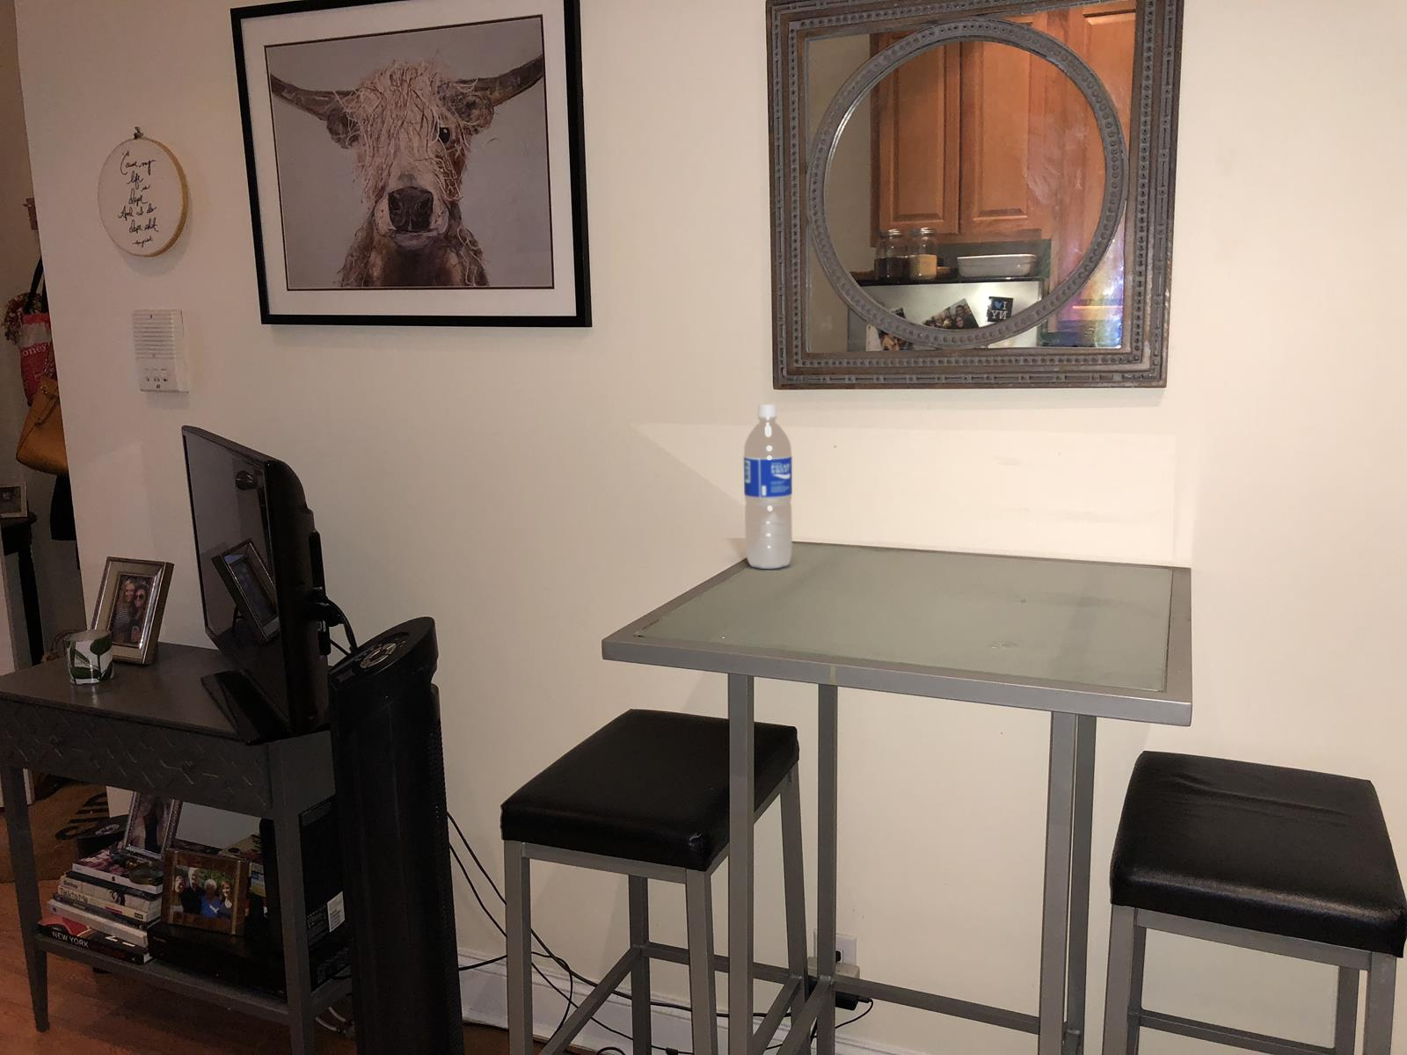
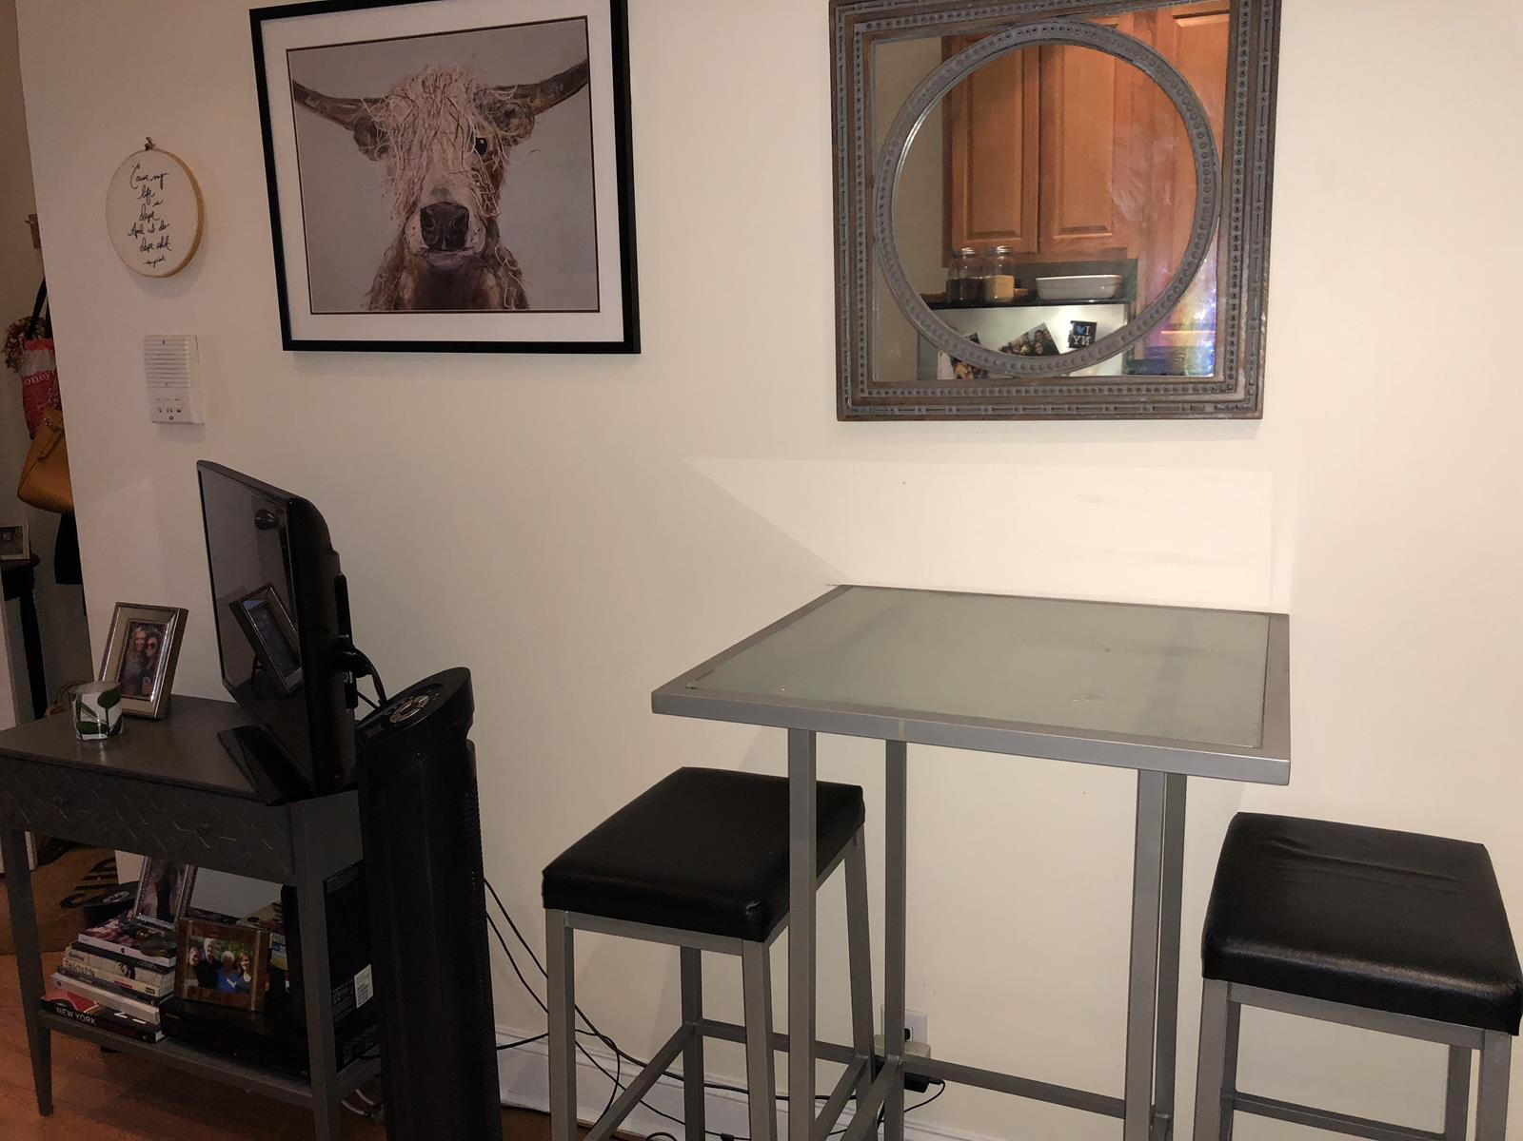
- water bottle [743,402,793,570]
